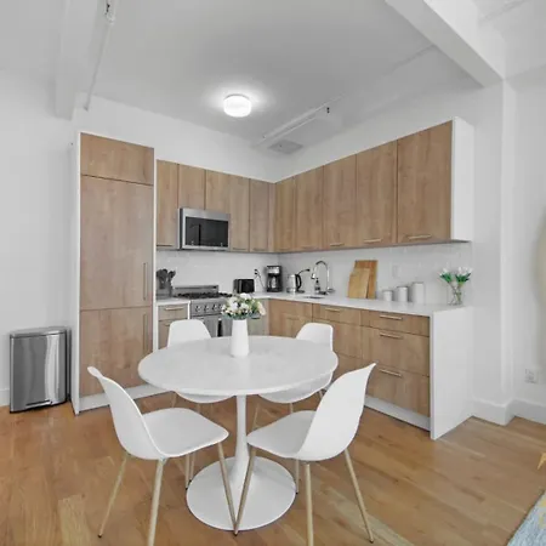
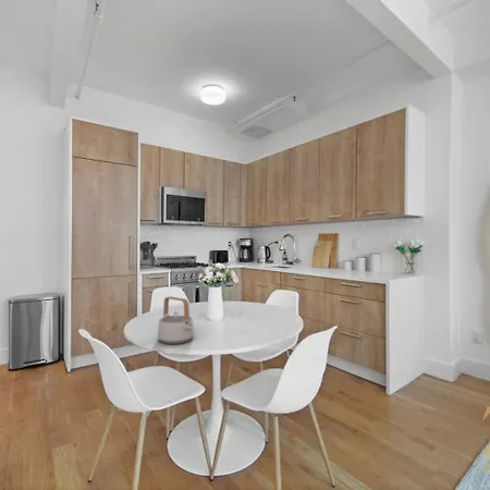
+ teapot [157,295,195,345]
